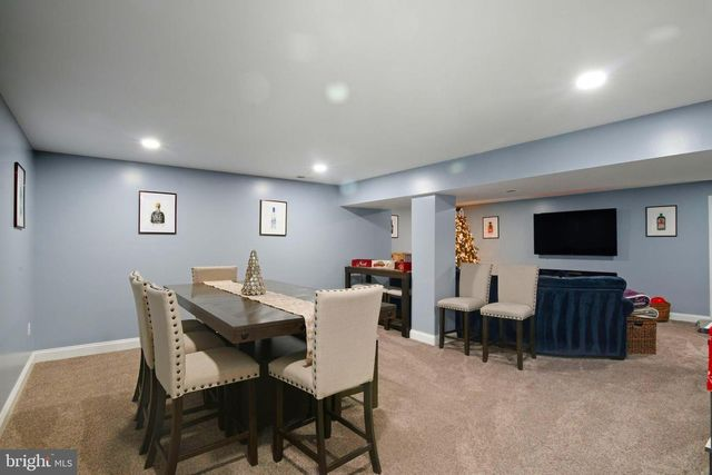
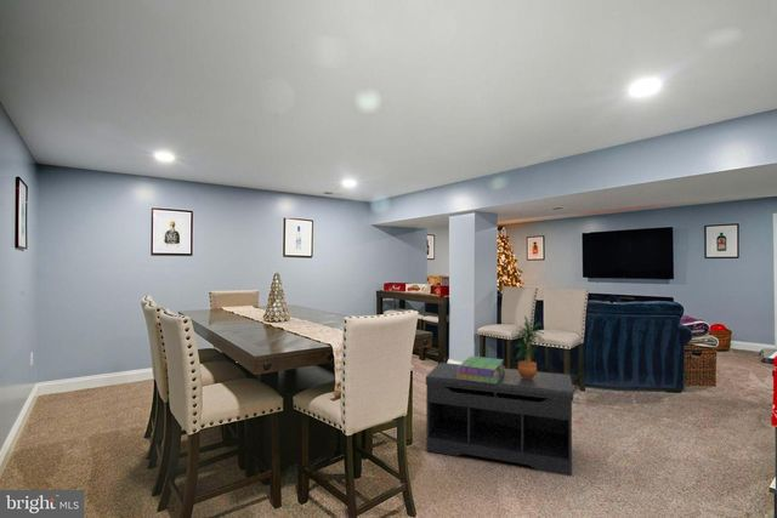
+ potted plant [514,315,545,378]
+ bench [425,362,574,477]
+ stack of books [456,355,506,383]
